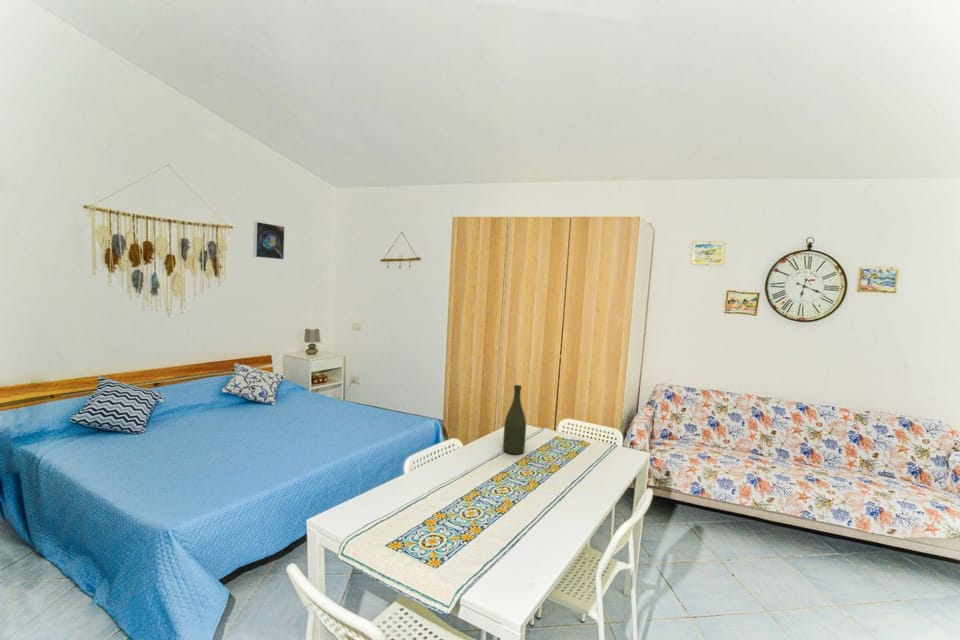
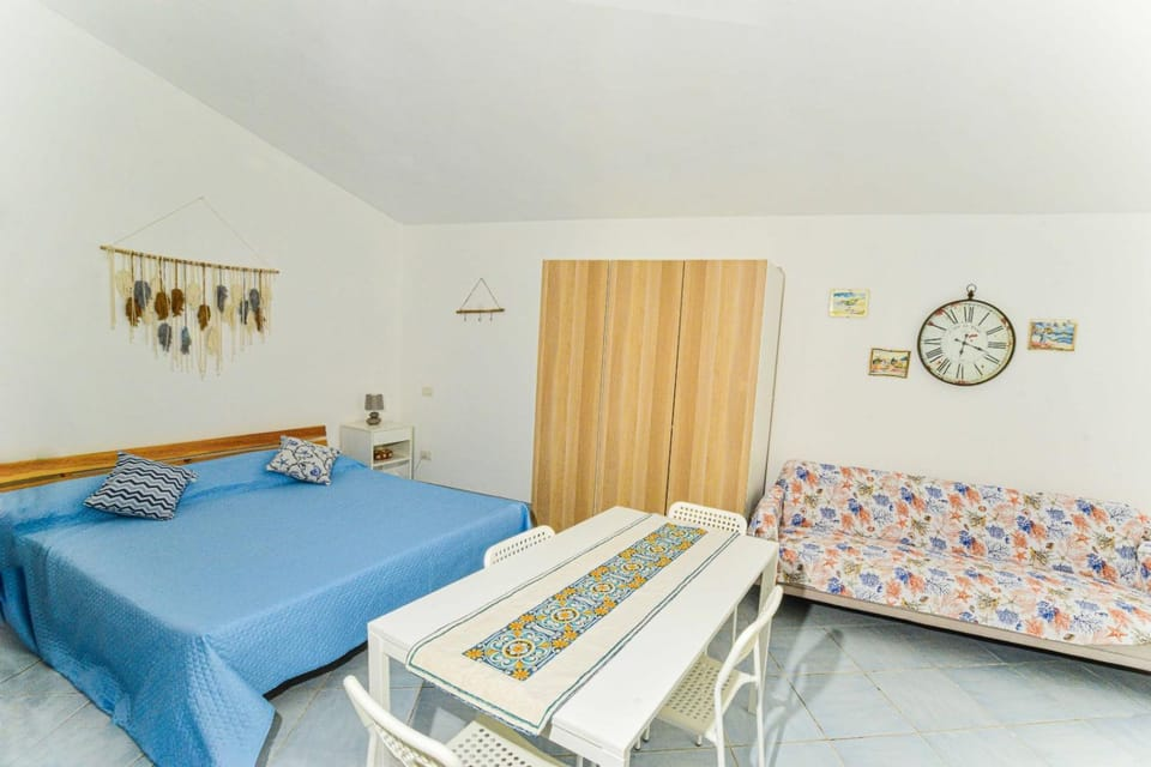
- bottle [502,384,527,455]
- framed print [253,221,286,261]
